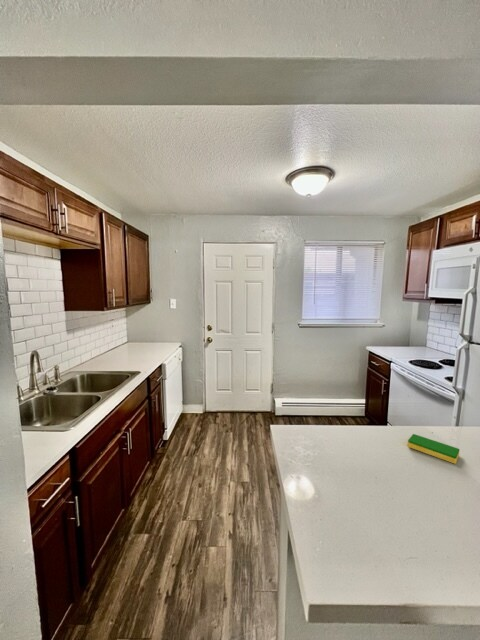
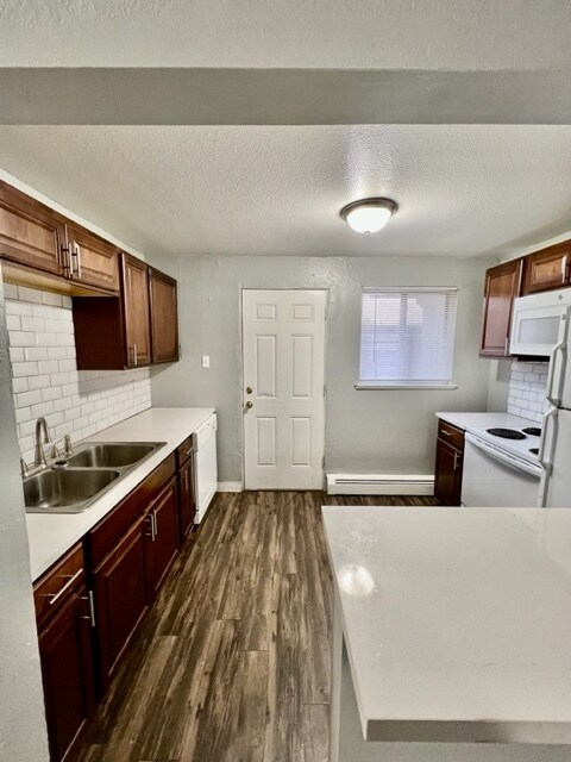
- dish sponge [407,433,461,465]
